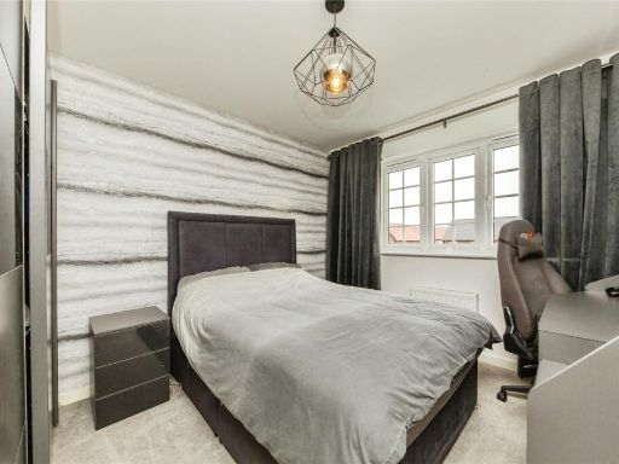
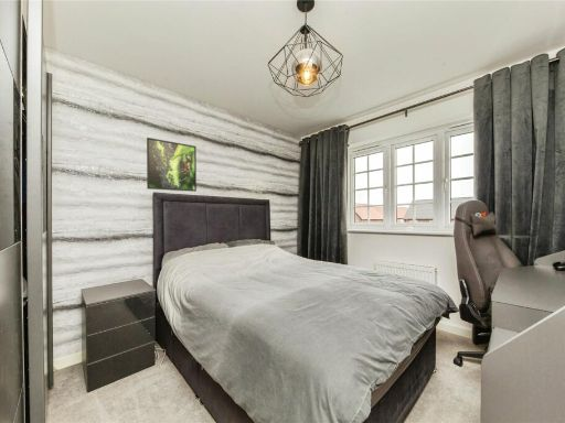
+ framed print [146,137,198,193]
